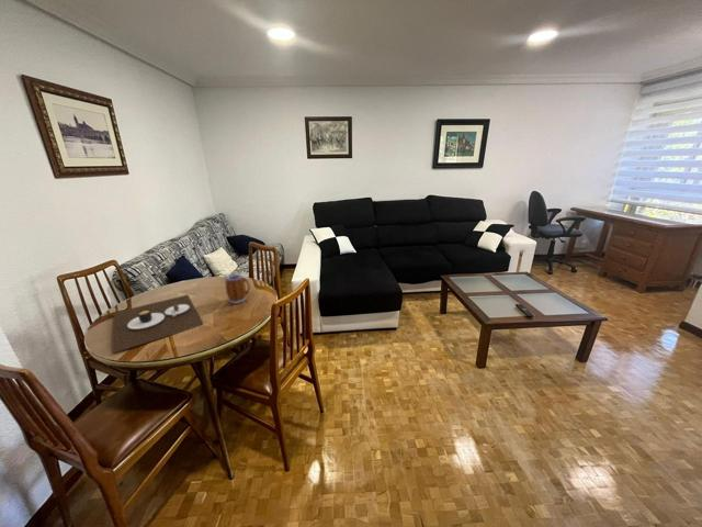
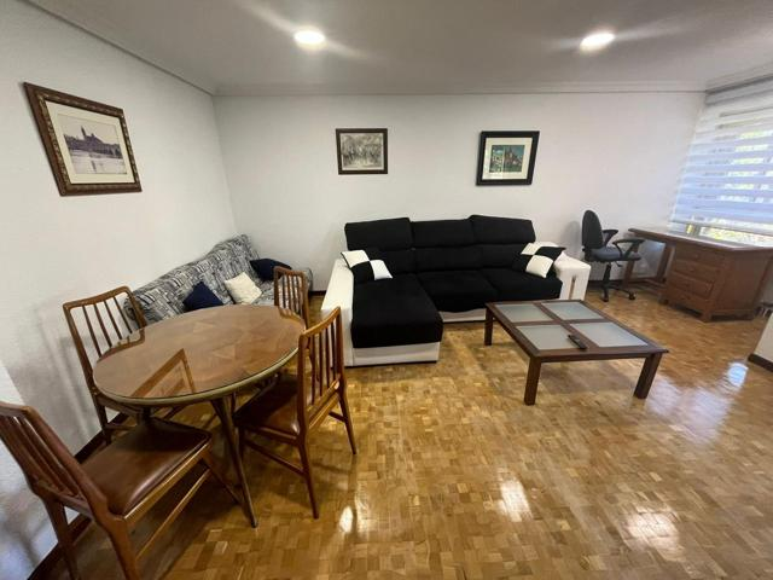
- place mat [111,294,205,355]
- mug [224,273,251,305]
